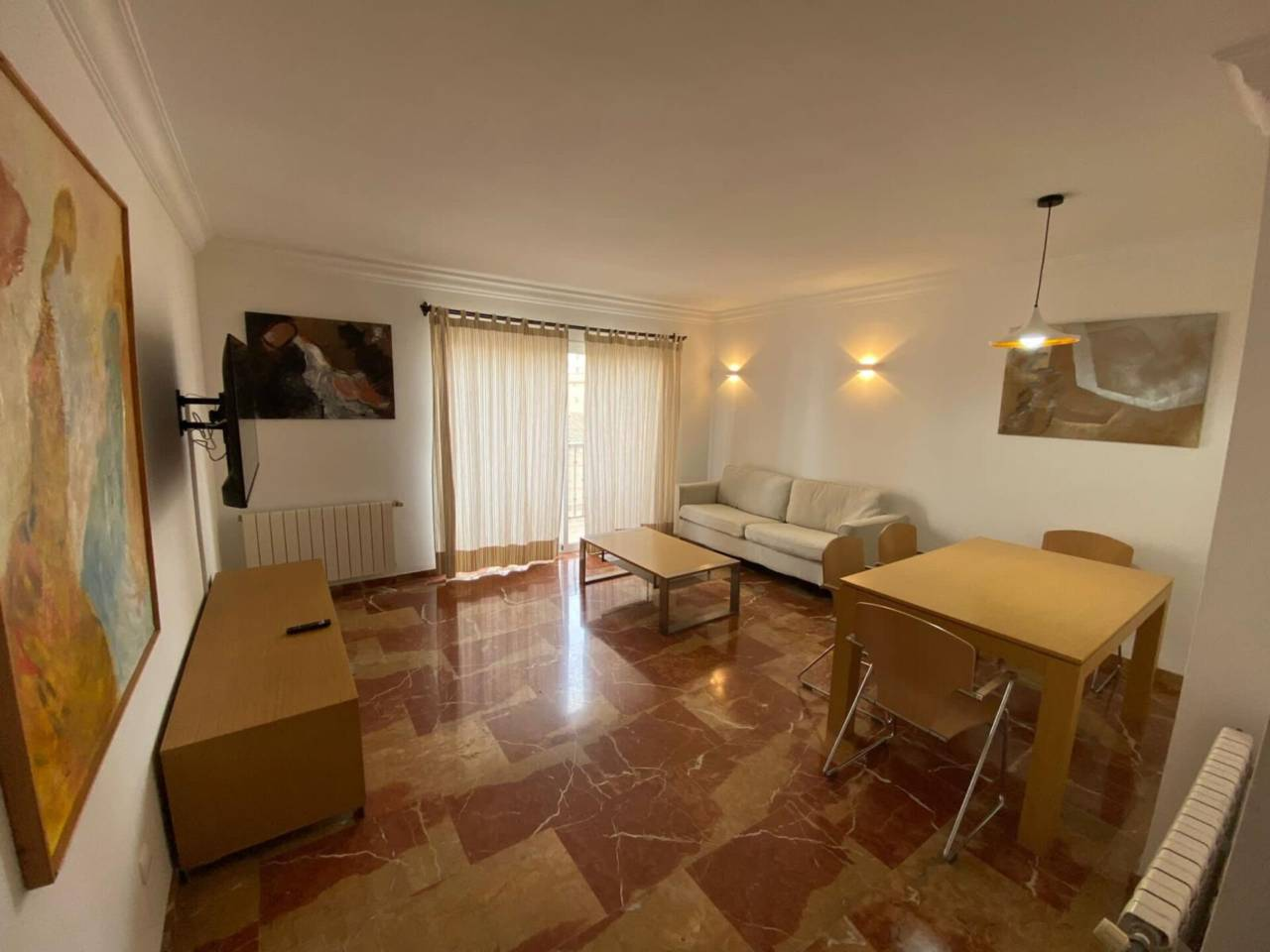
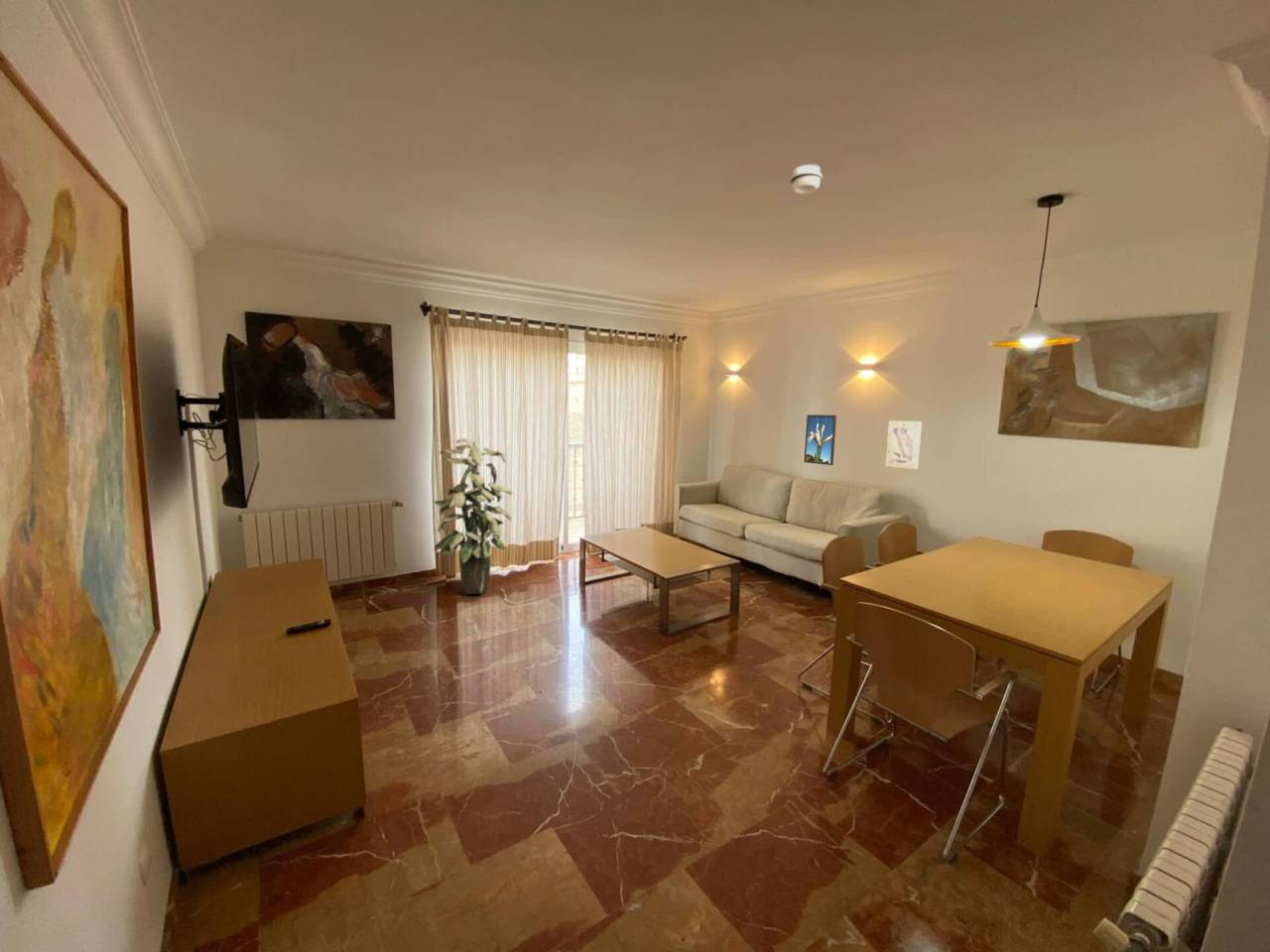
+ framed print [803,414,837,466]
+ wall art [885,419,923,470]
+ indoor plant [432,437,513,595]
+ smoke detector [790,164,824,194]
